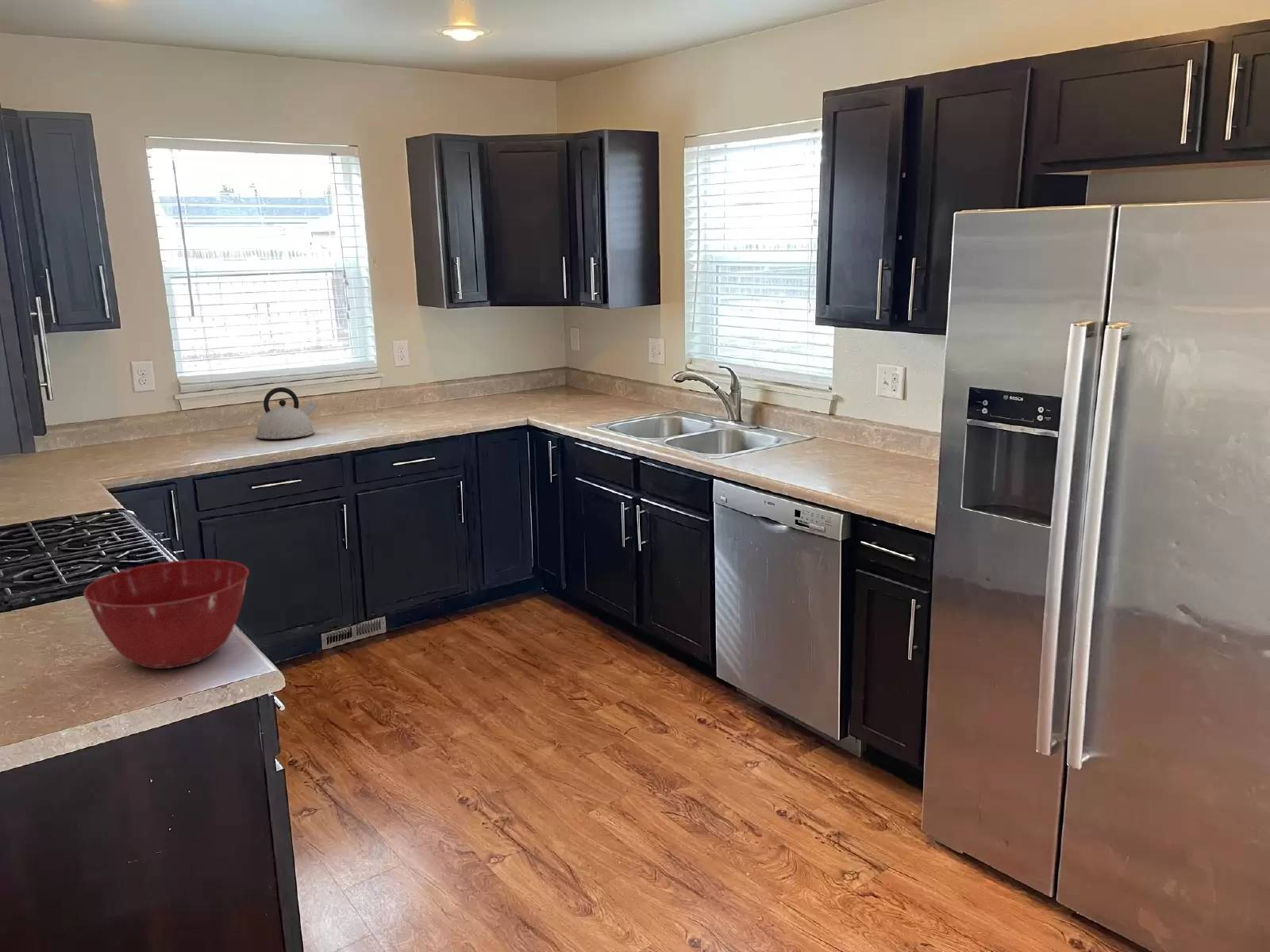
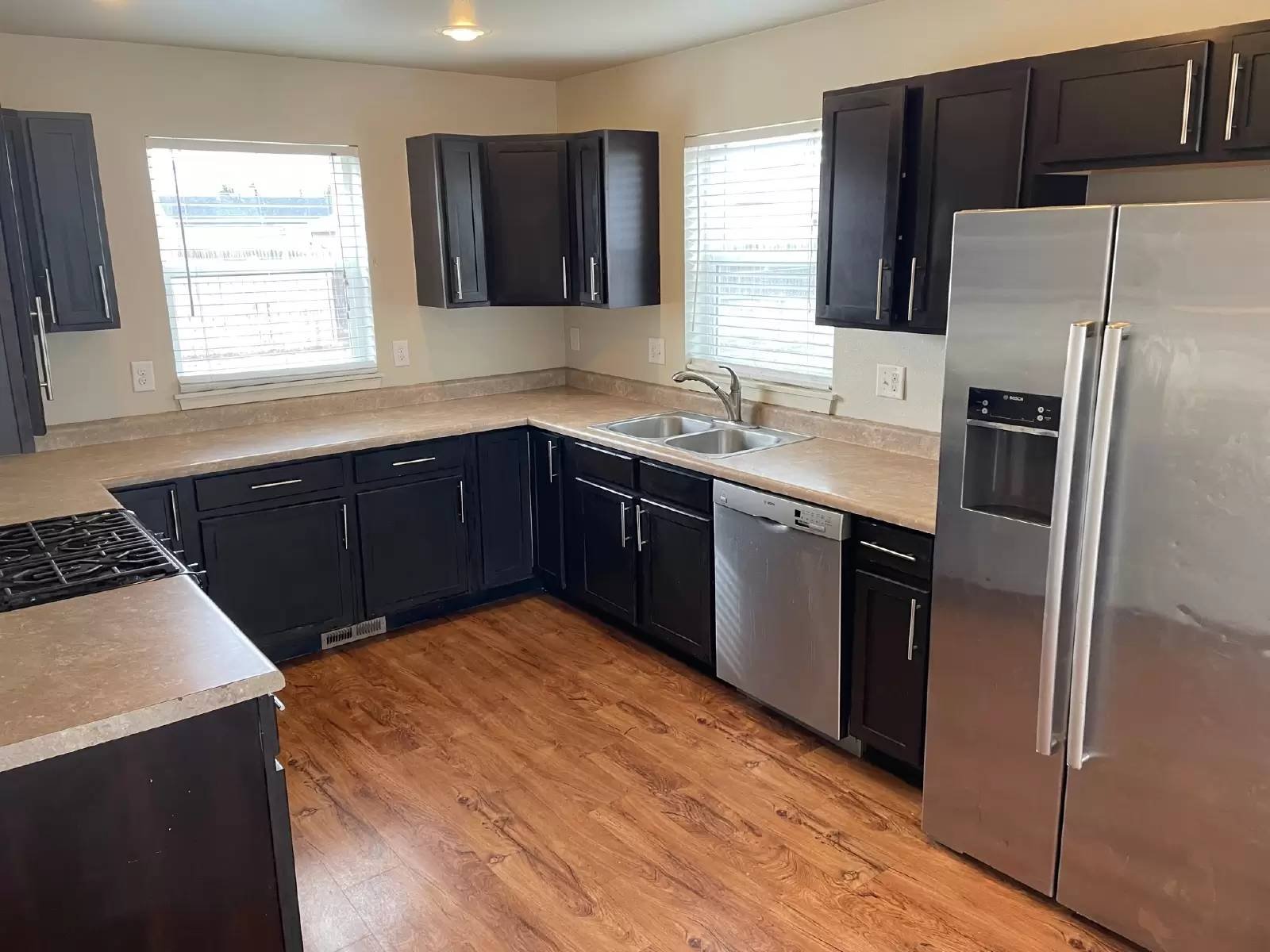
- kettle [256,386,318,440]
- mixing bowl [83,559,250,670]
